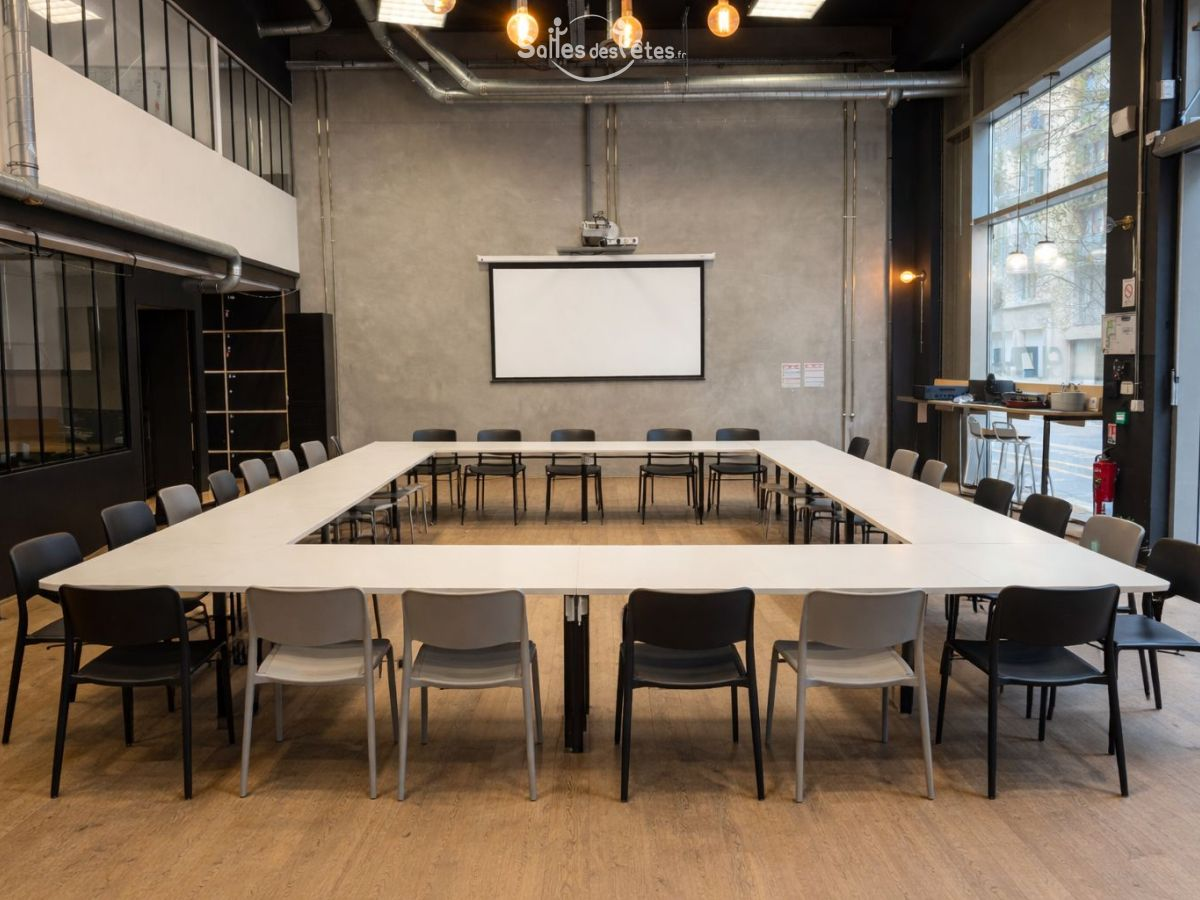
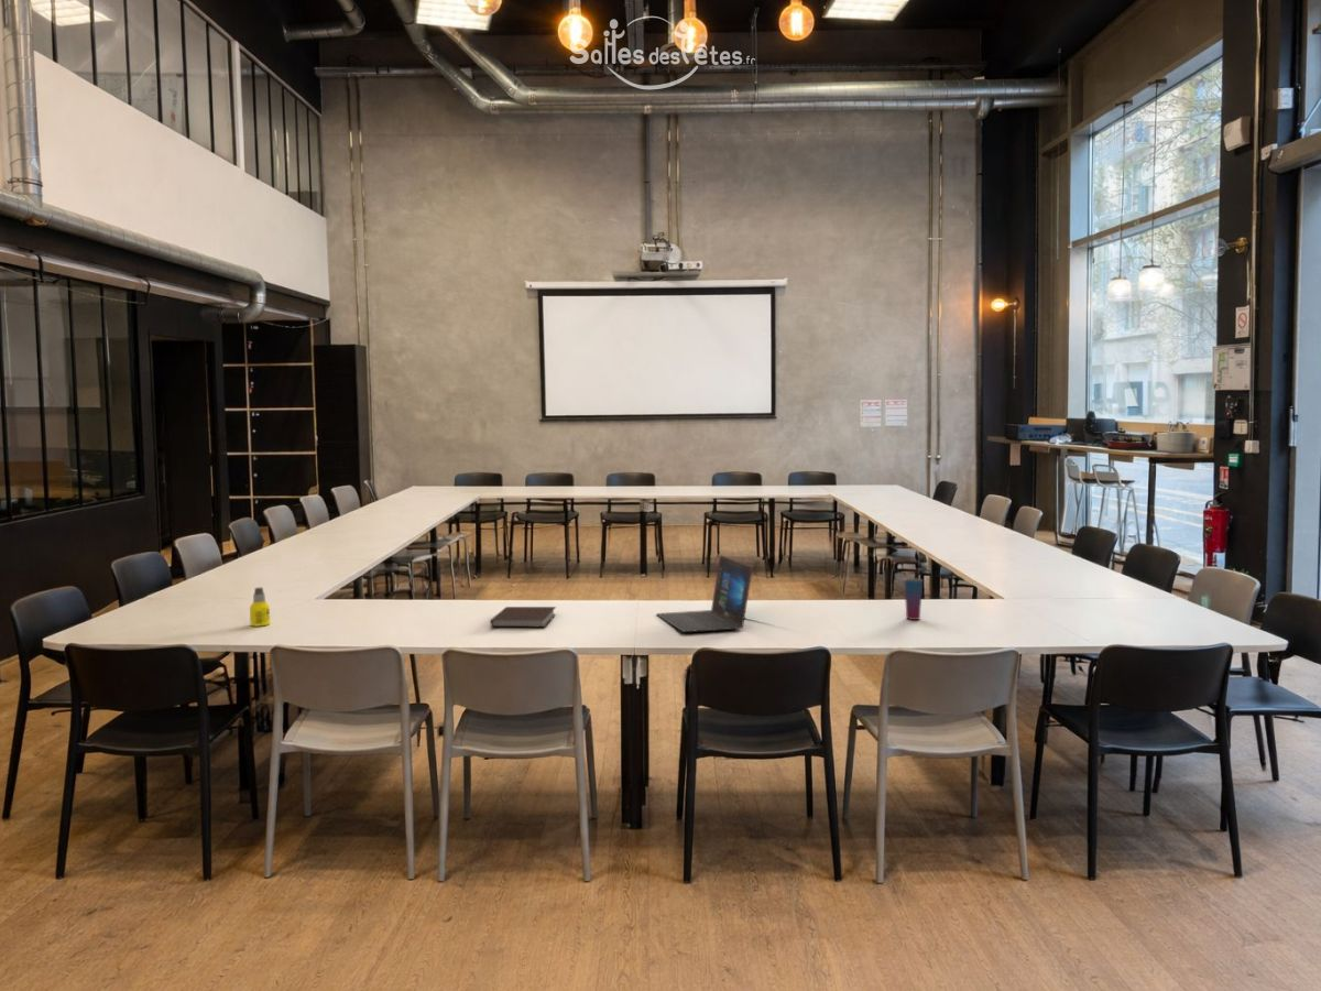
+ bottle [249,587,271,628]
+ cup [903,577,924,621]
+ notebook [490,606,557,629]
+ laptop [655,555,754,633]
